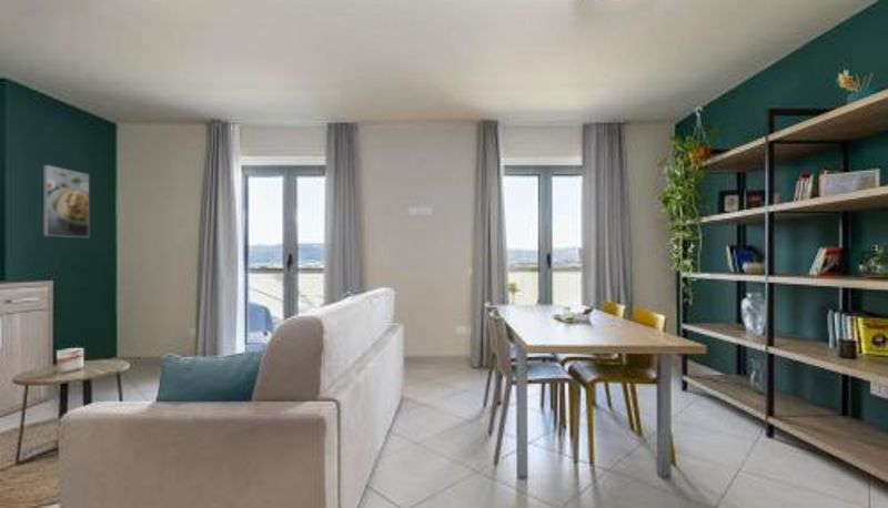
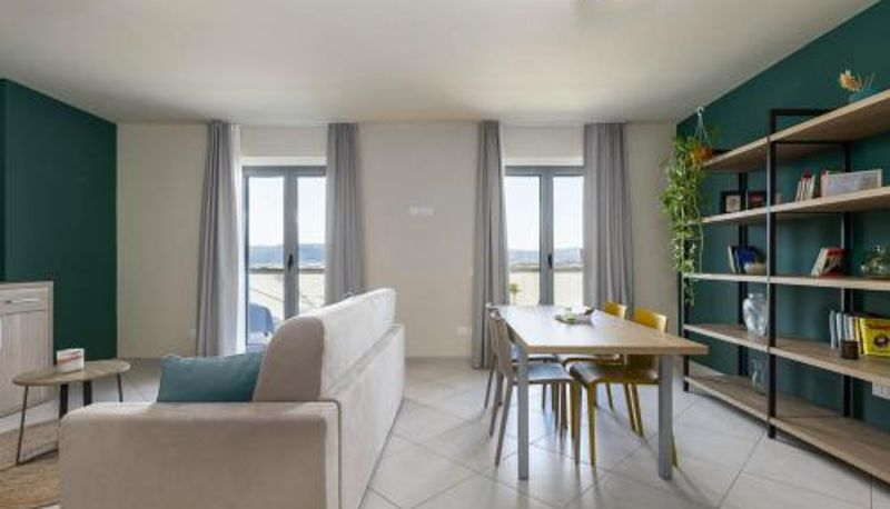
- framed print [42,164,90,238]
